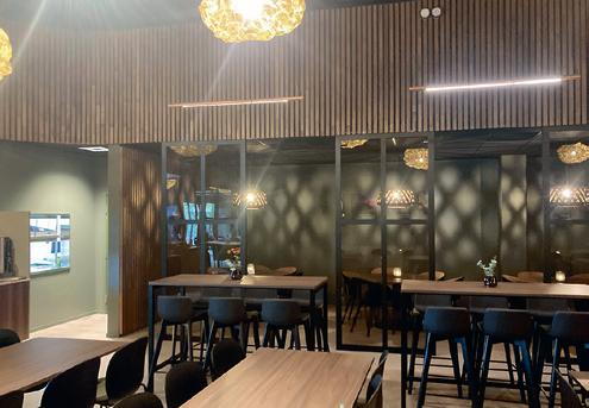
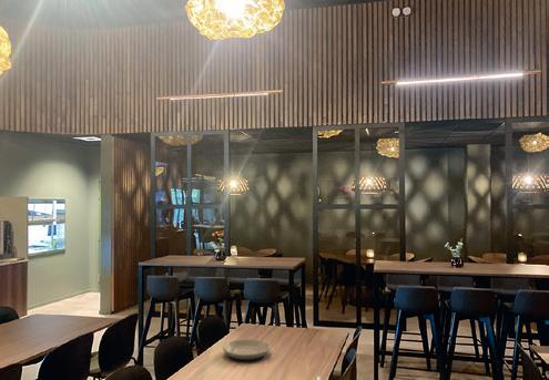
+ plate [222,338,272,361]
